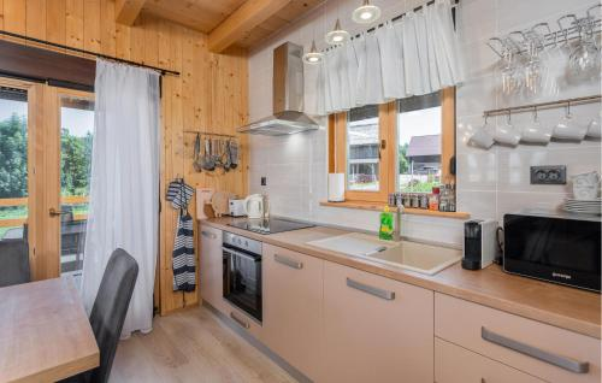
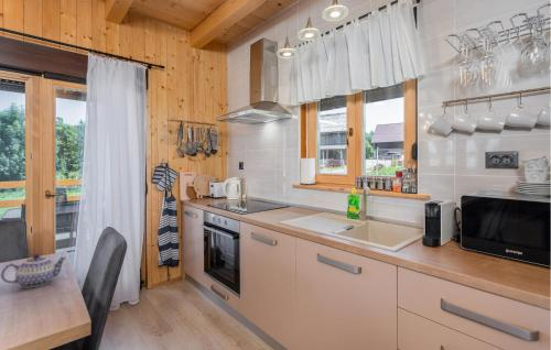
+ teapot [0,253,67,288]
